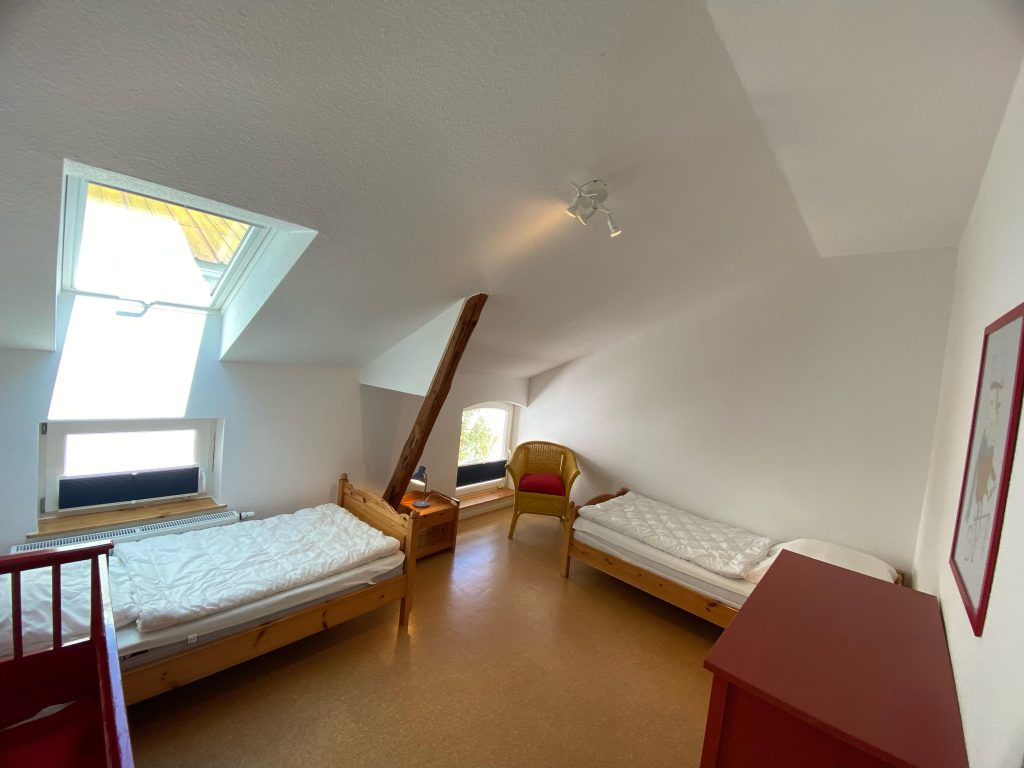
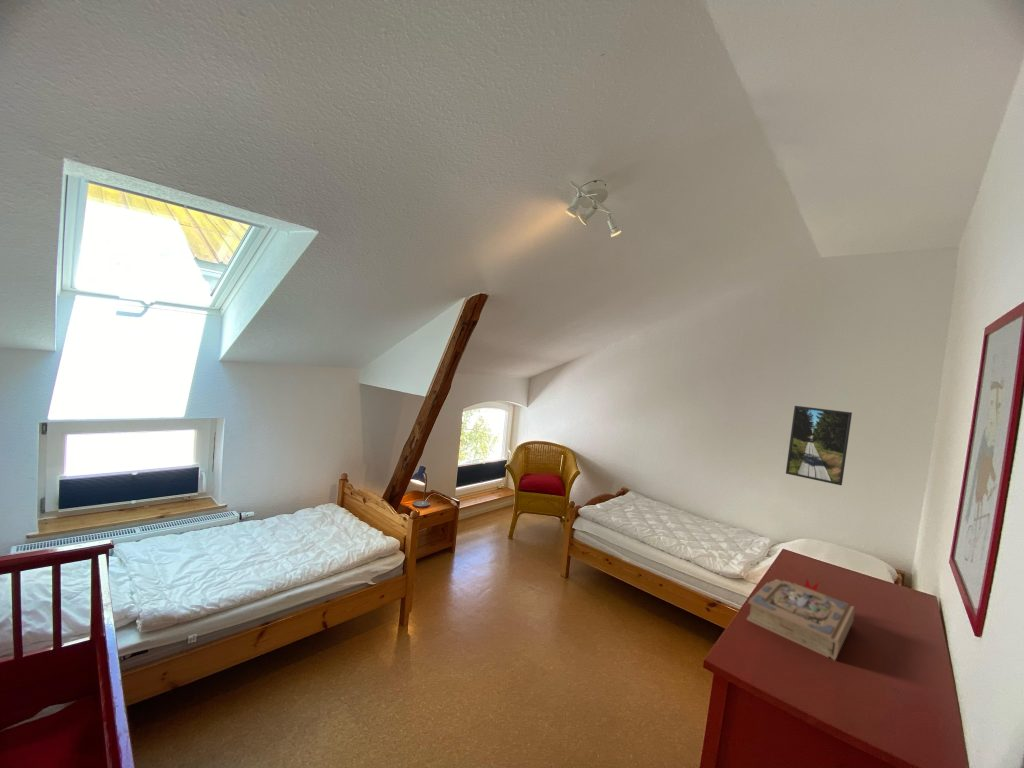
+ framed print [785,405,853,486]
+ book [746,577,856,661]
